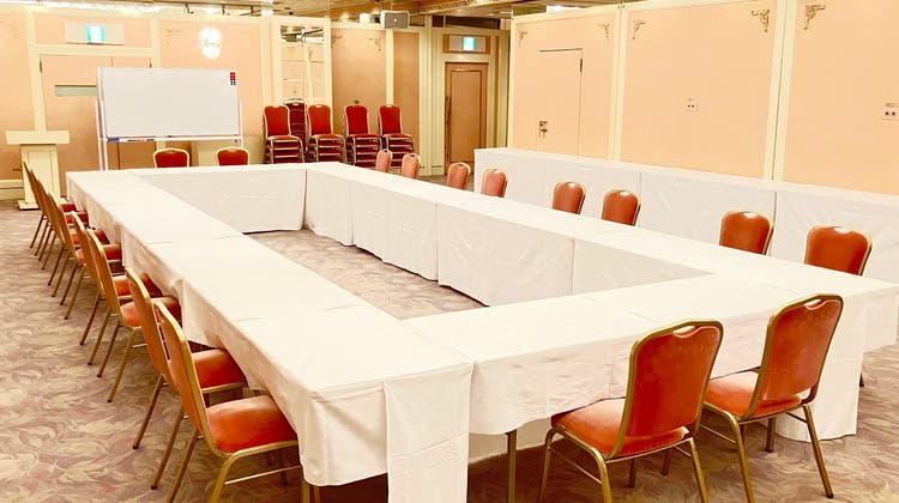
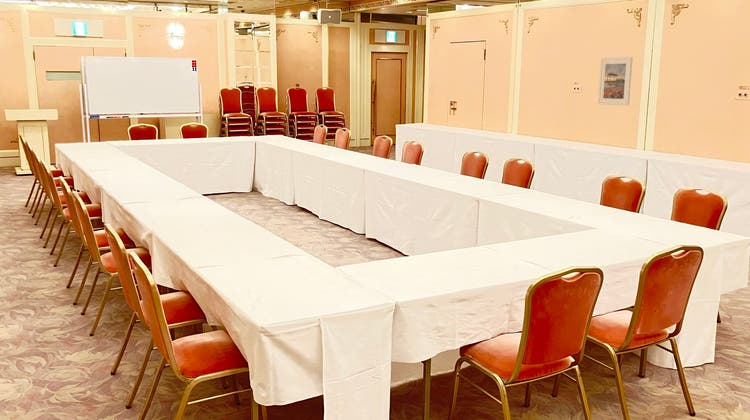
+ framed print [597,56,634,106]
